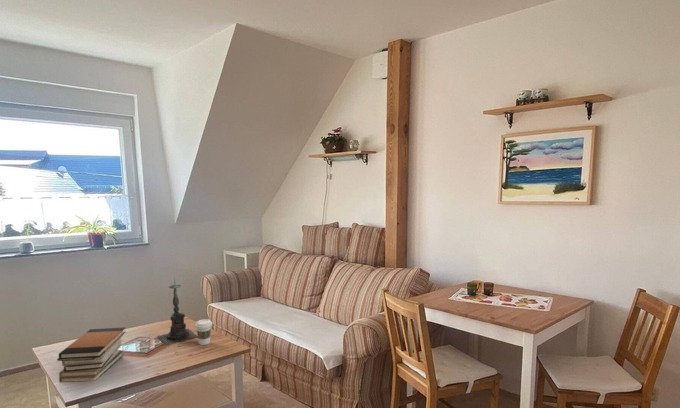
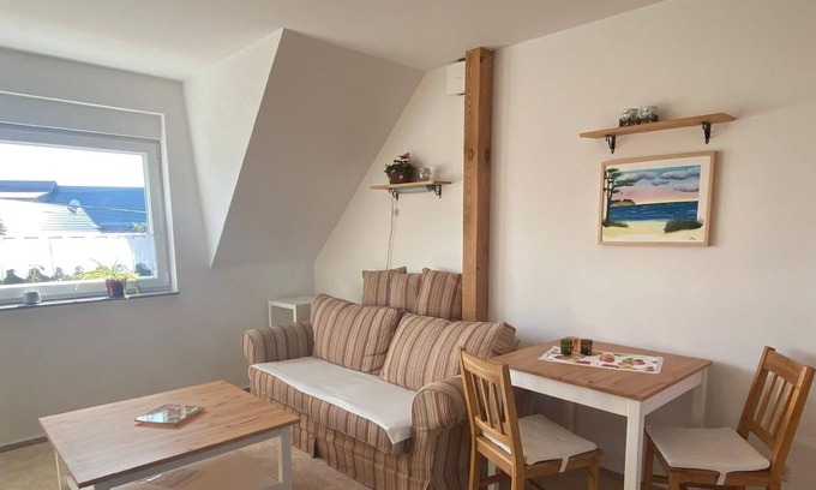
- book stack [56,327,126,384]
- coffee cup [194,318,213,346]
- candle holder [156,276,198,346]
